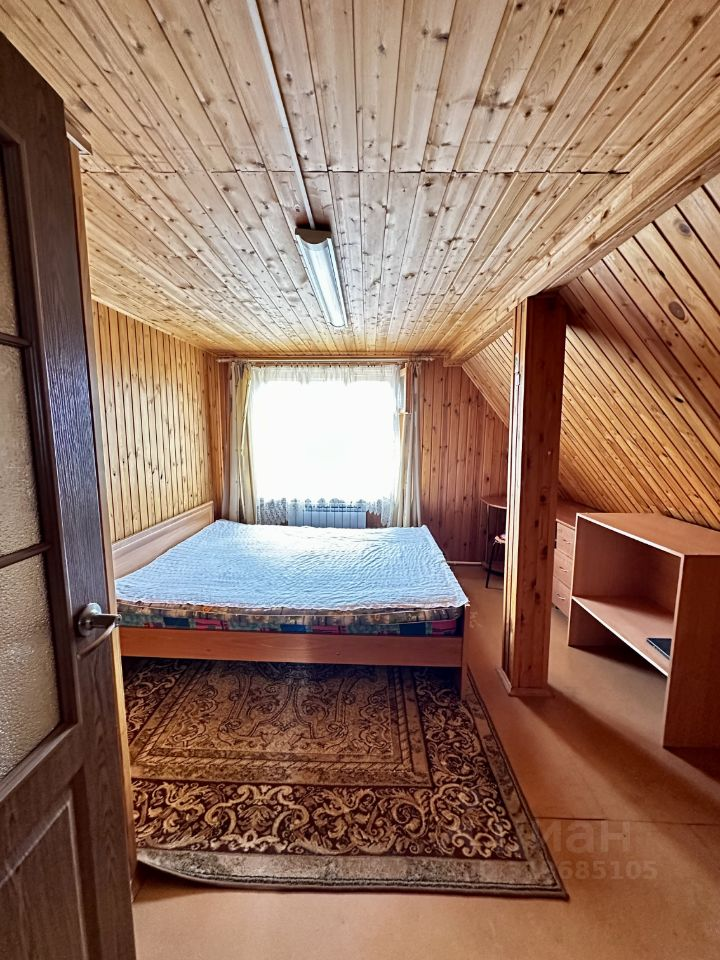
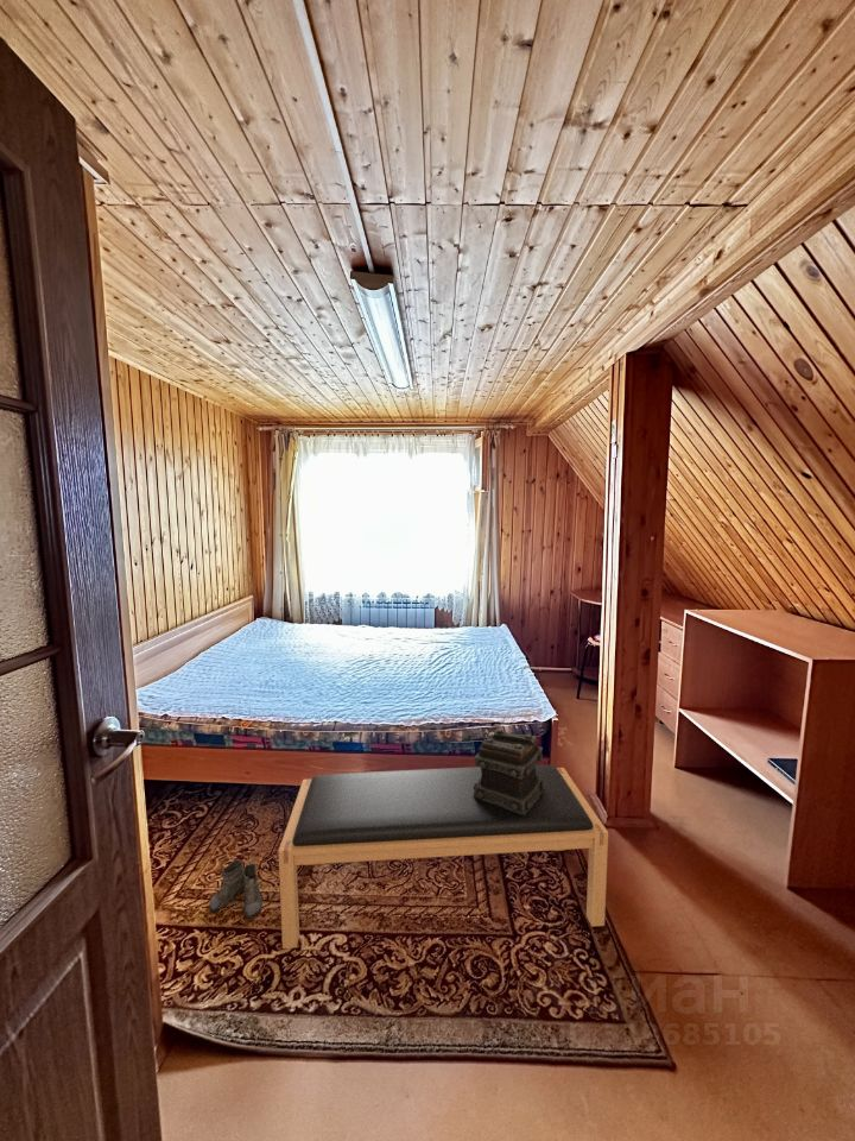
+ decorative box [473,727,545,815]
+ boots [208,858,272,920]
+ bench [277,764,609,950]
